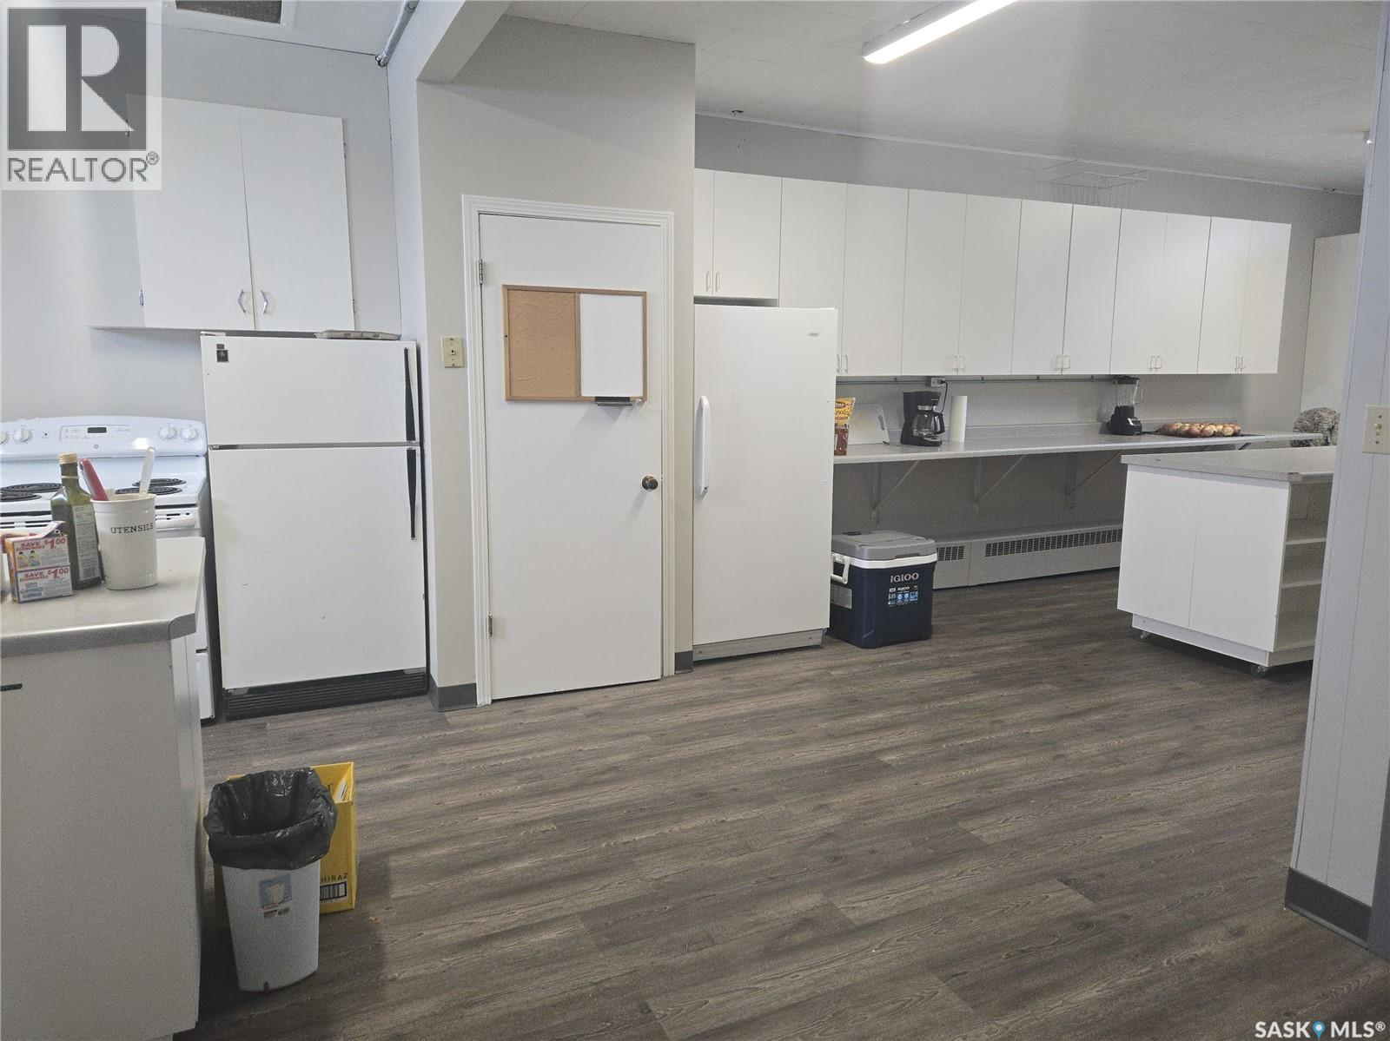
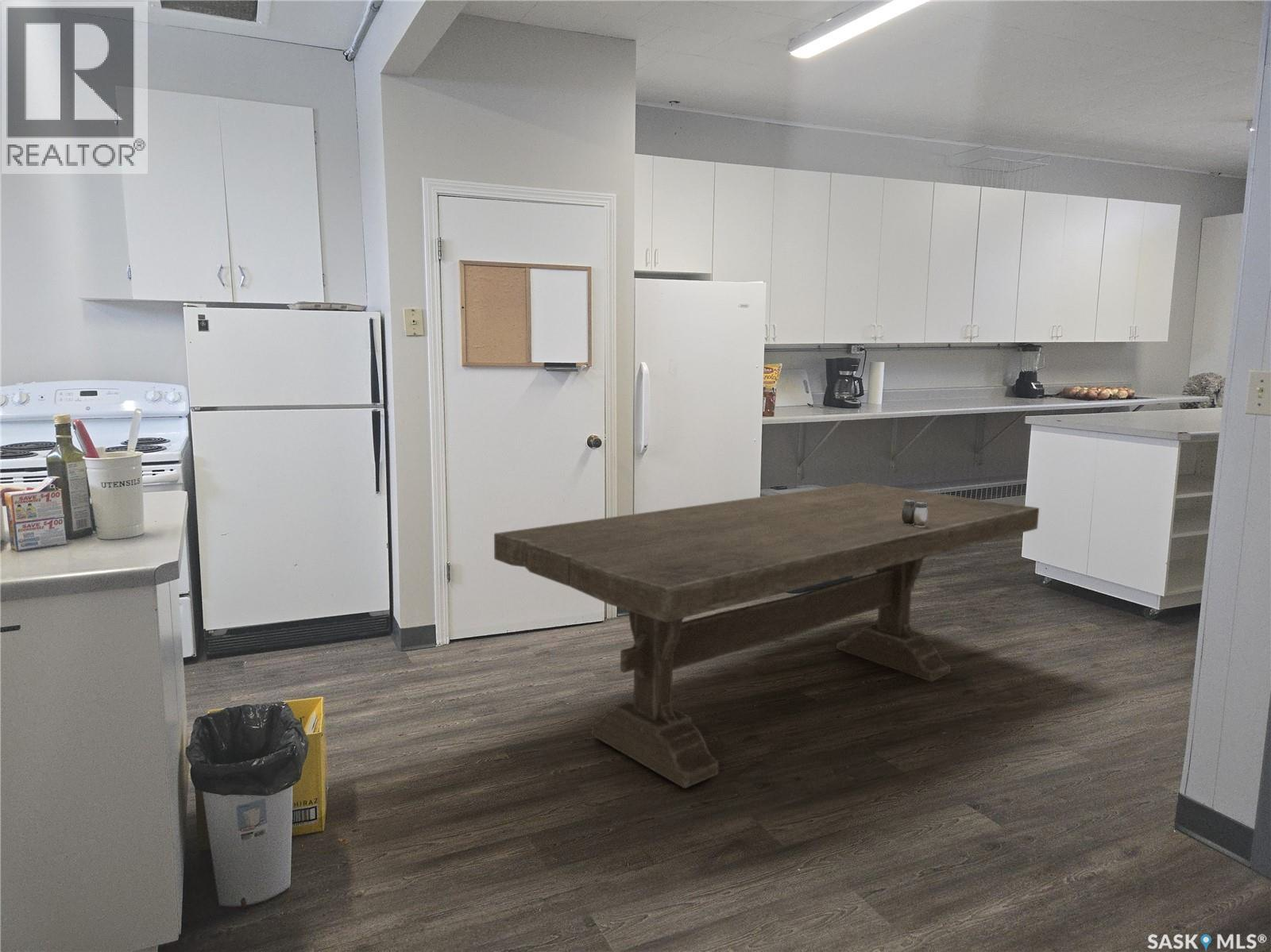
+ dining table [493,482,1040,789]
+ salt and pepper shaker [902,499,928,527]
